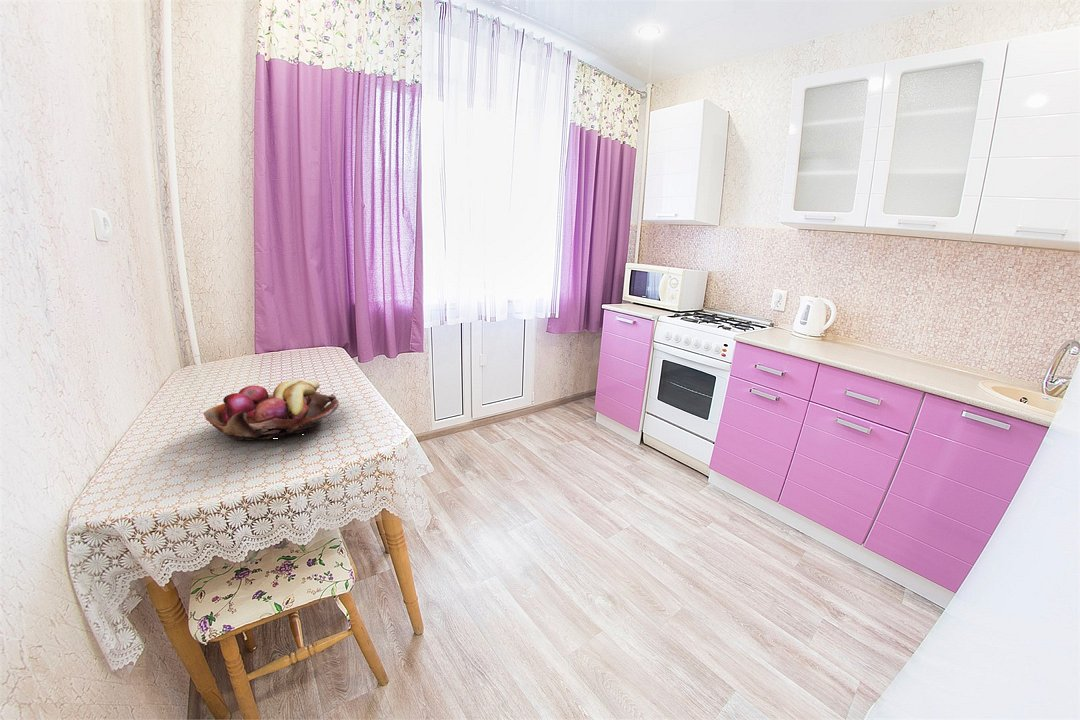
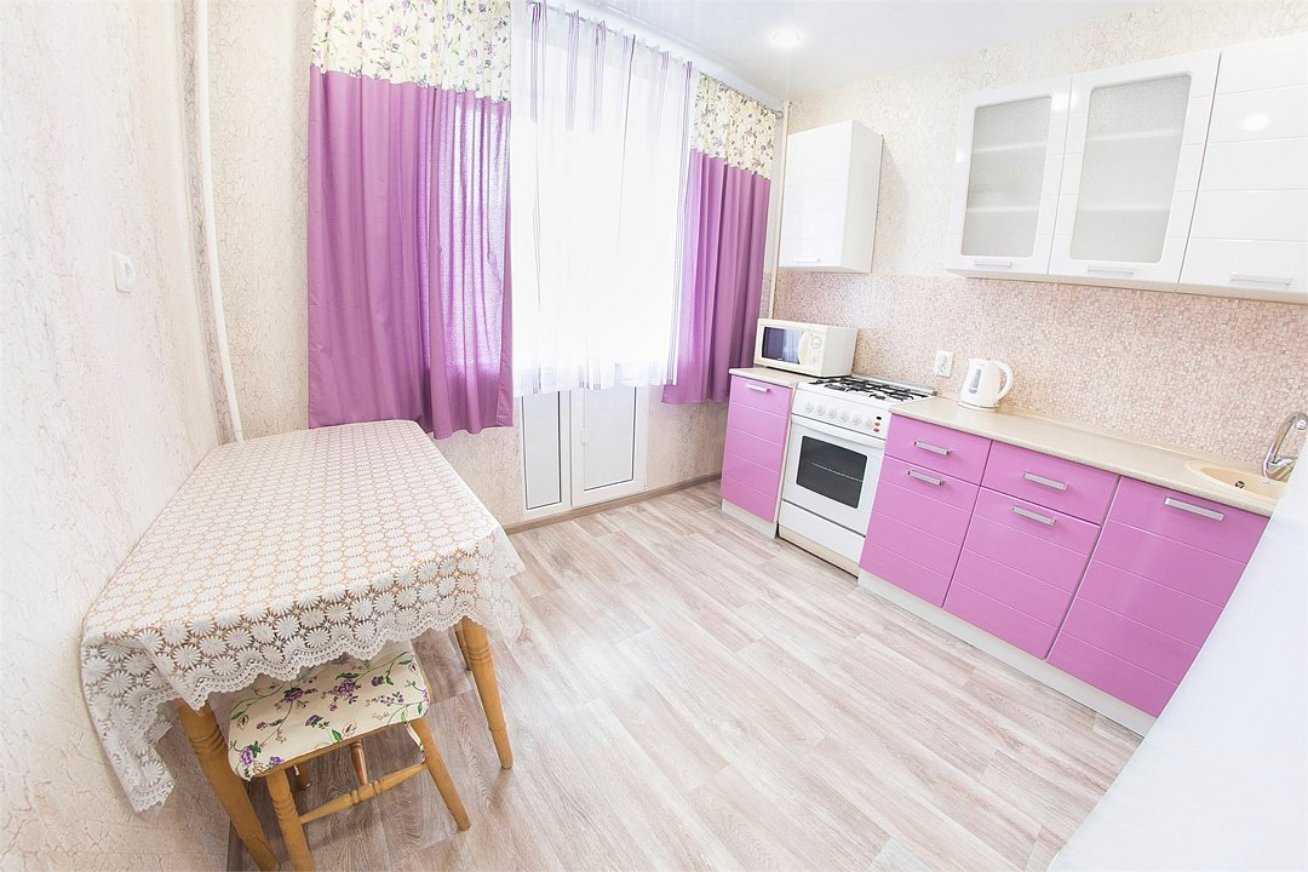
- fruit basket [202,378,340,441]
